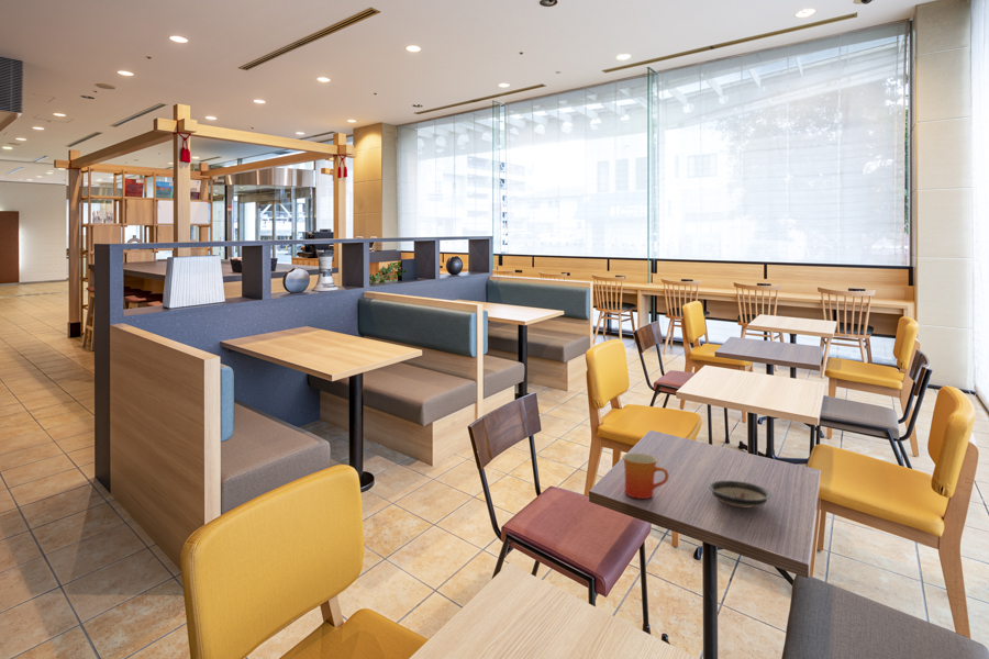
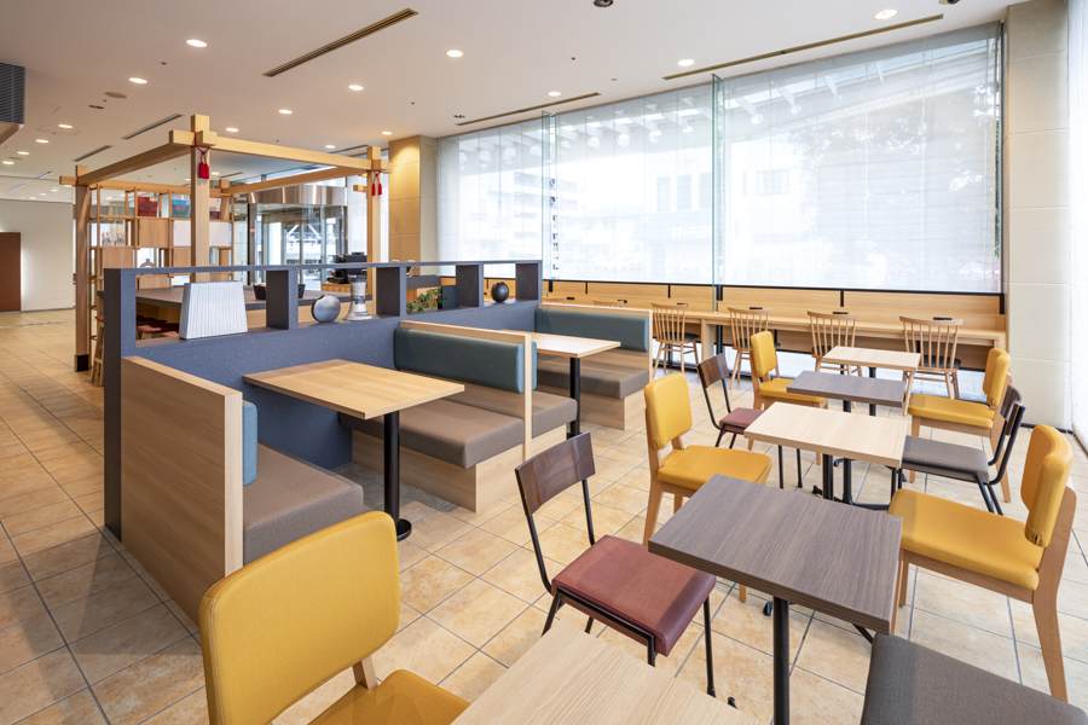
- saucer [708,480,773,509]
- mug [622,453,669,500]
